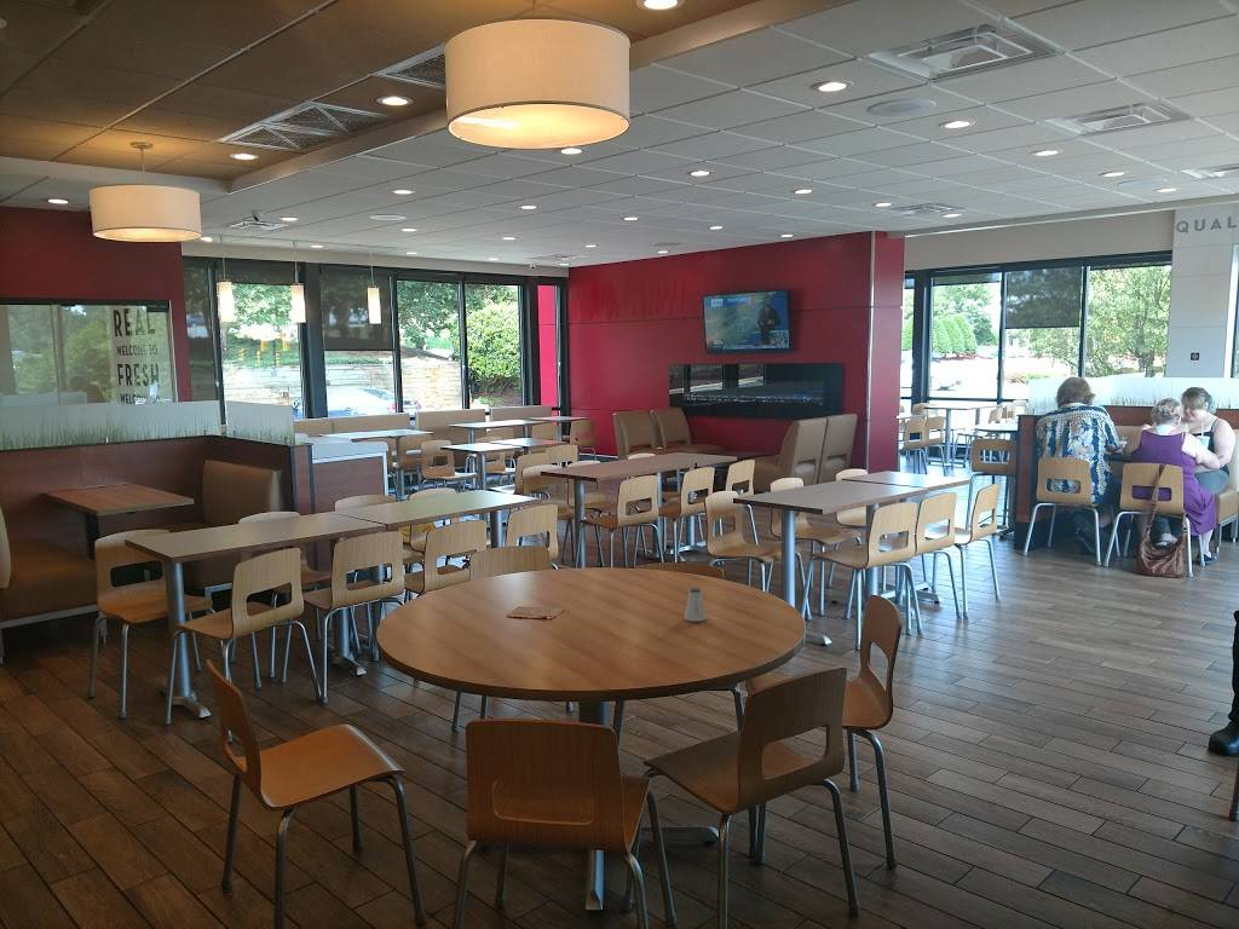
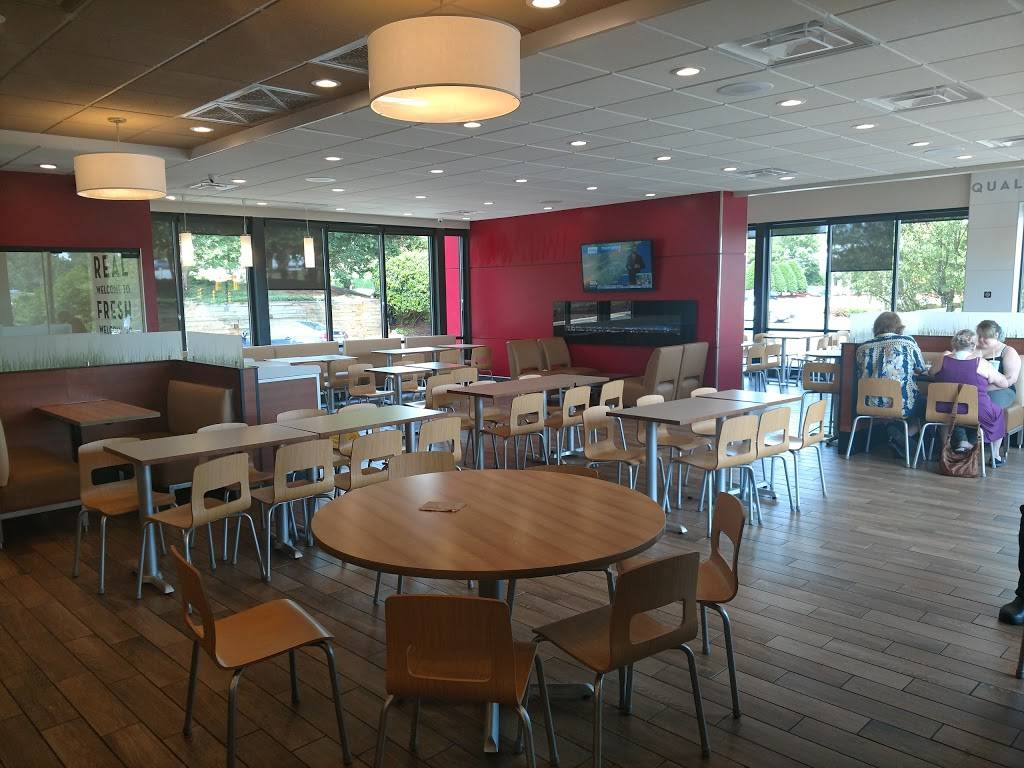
- saltshaker [684,587,707,623]
